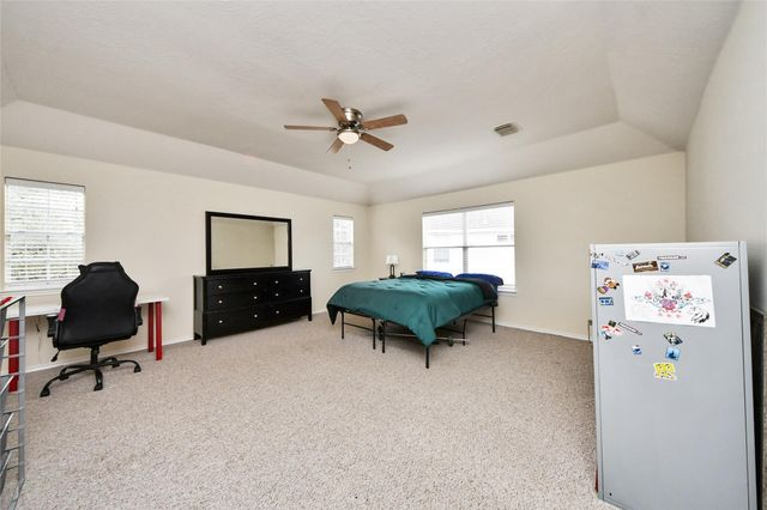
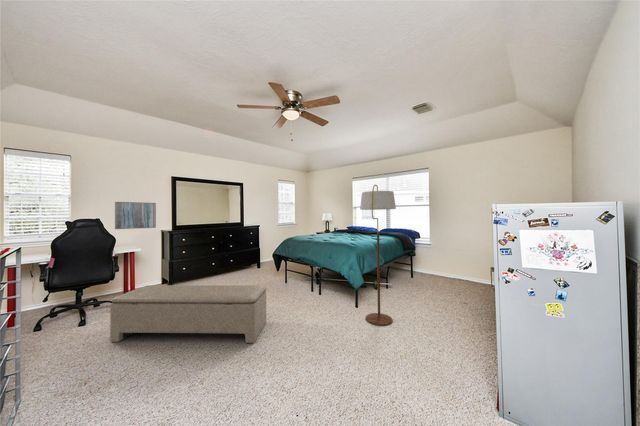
+ floor lamp [359,184,397,326]
+ wall art [114,201,157,230]
+ bench [109,284,267,344]
